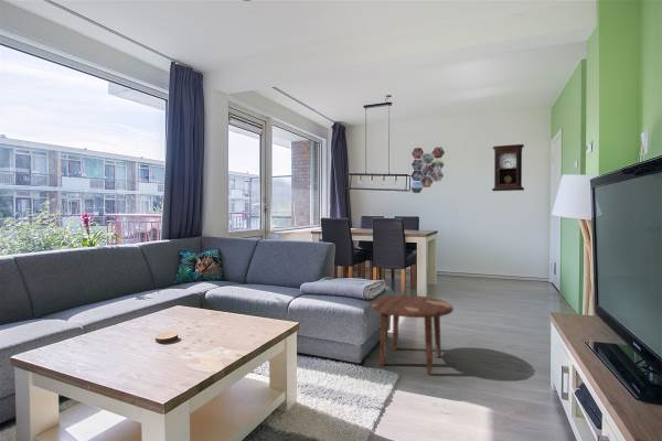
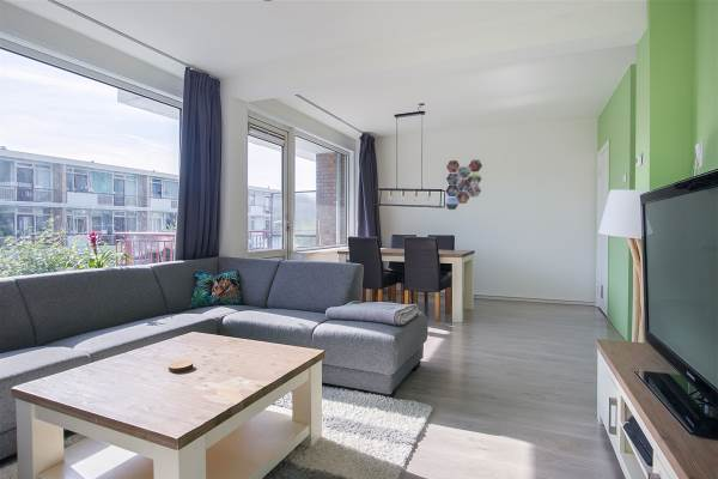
- side table [370,294,455,375]
- pendulum clock [491,143,525,192]
